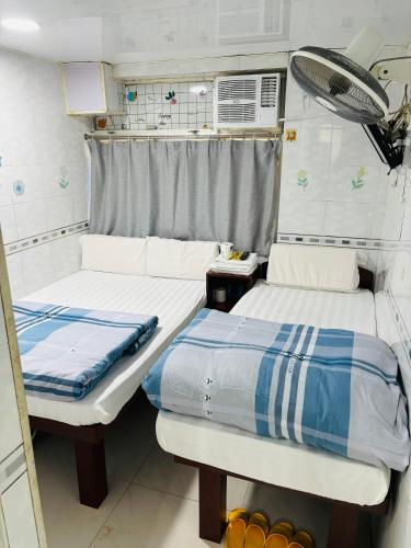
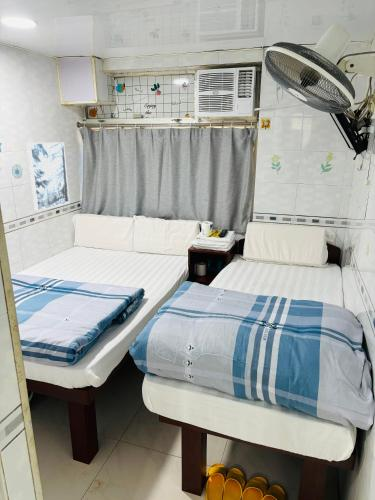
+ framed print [26,141,71,212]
